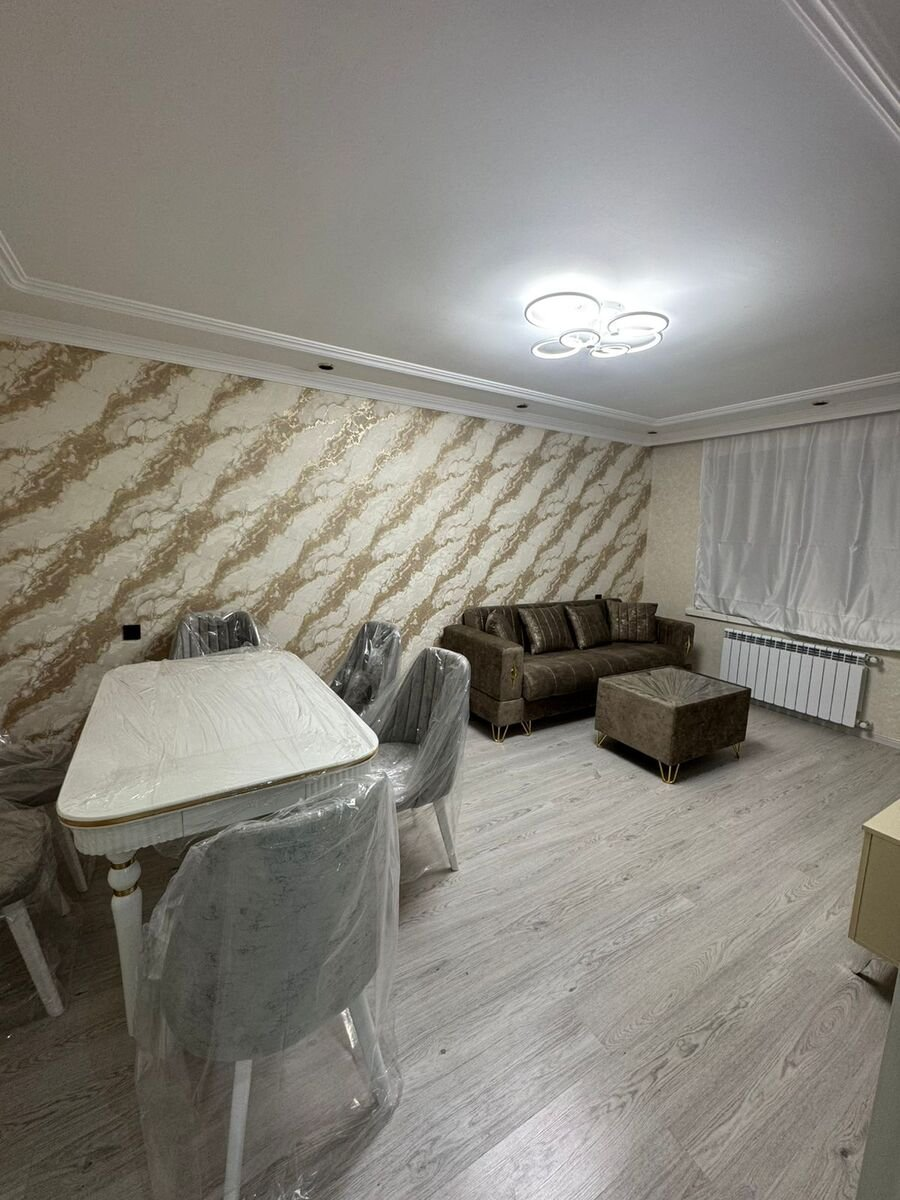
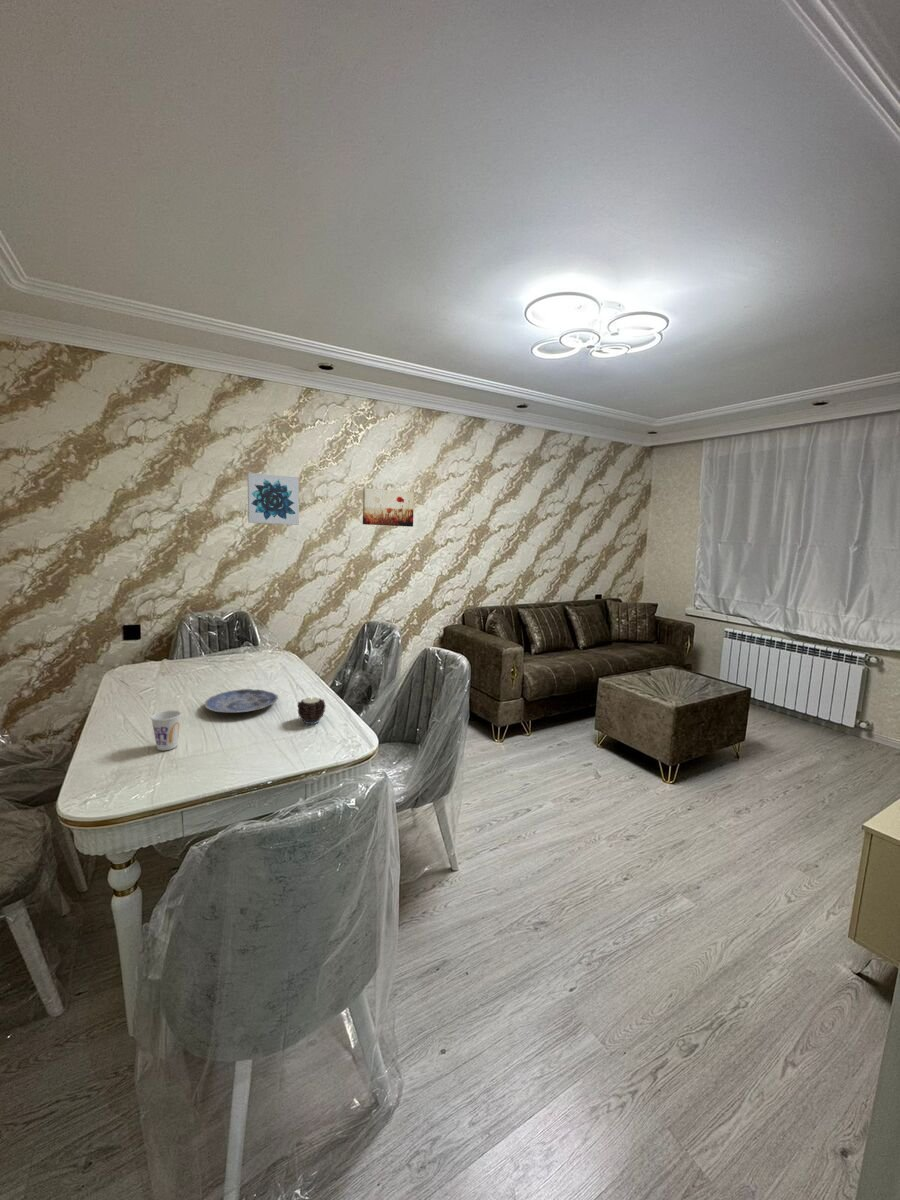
+ wall art [246,472,300,526]
+ candle [296,696,327,725]
+ cup [150,710,182,751]
+ wall art [362,487,415,528]
+ plate [204,688,279,714]
